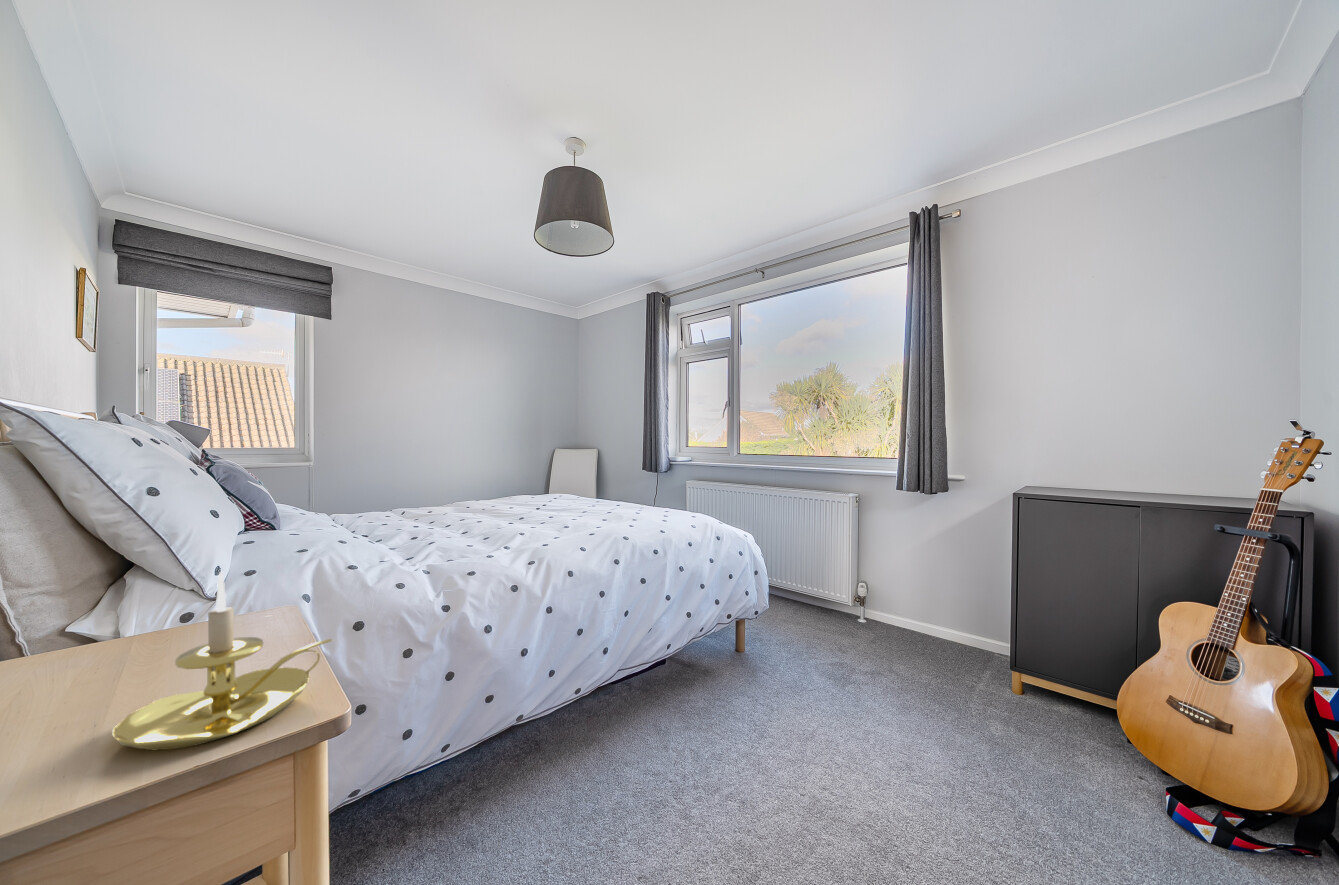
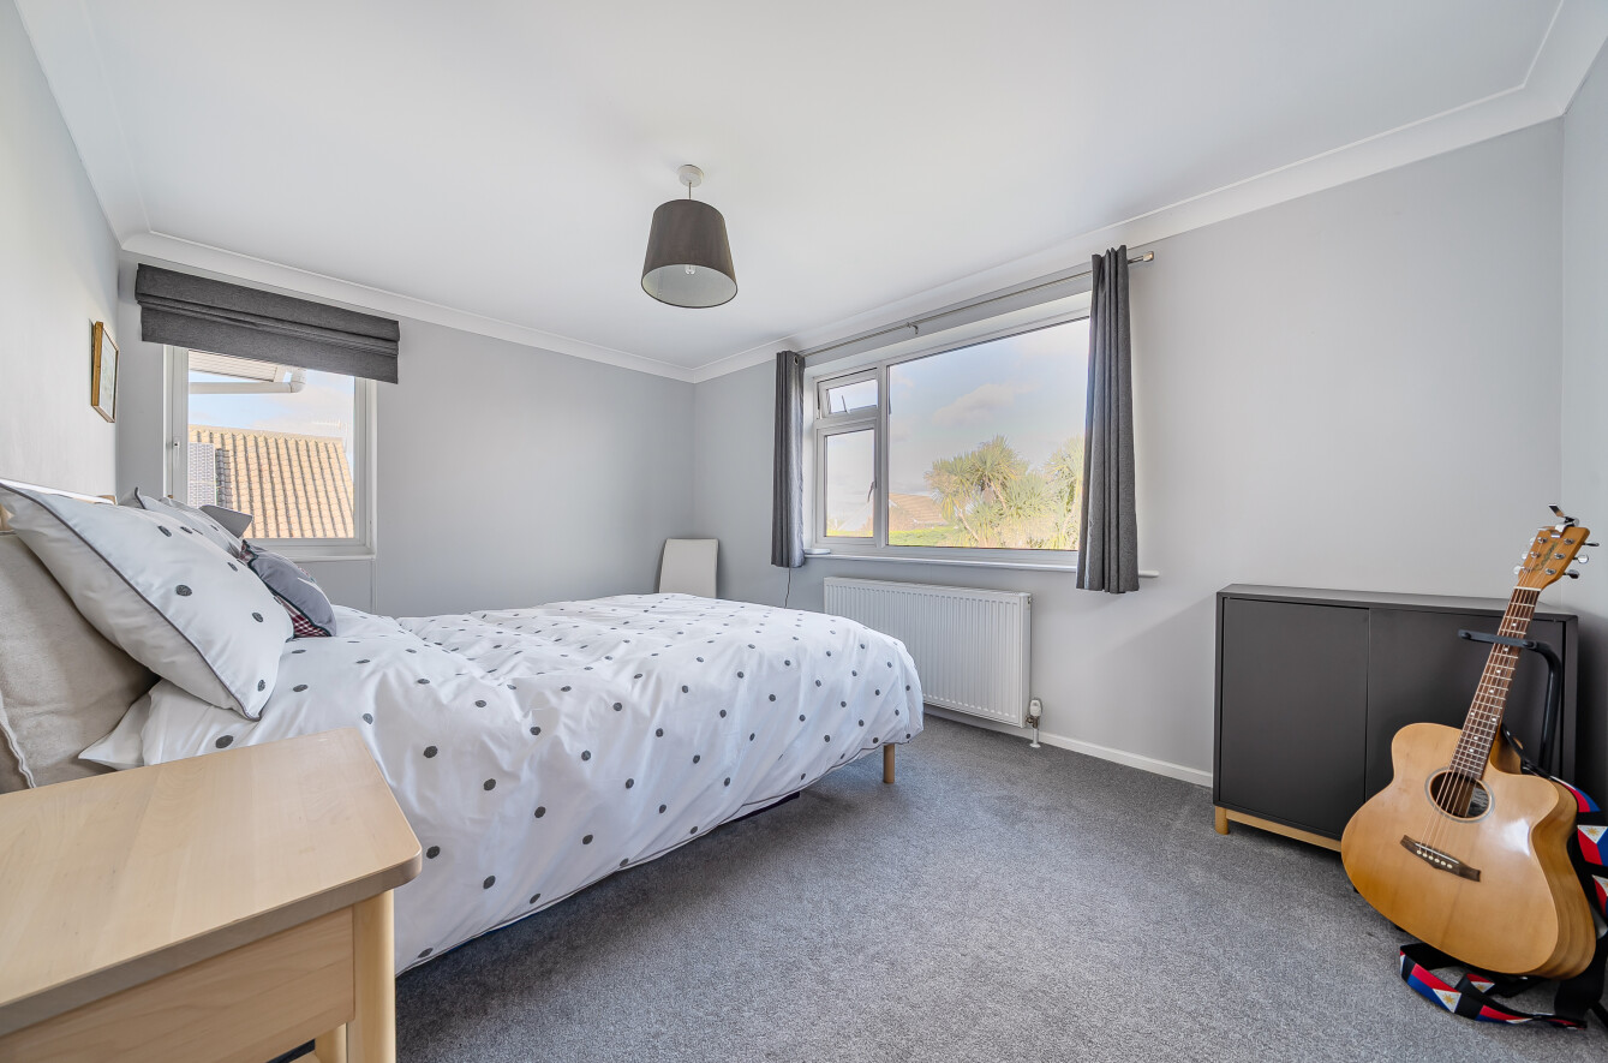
- candle holder [111,571,333,752]
